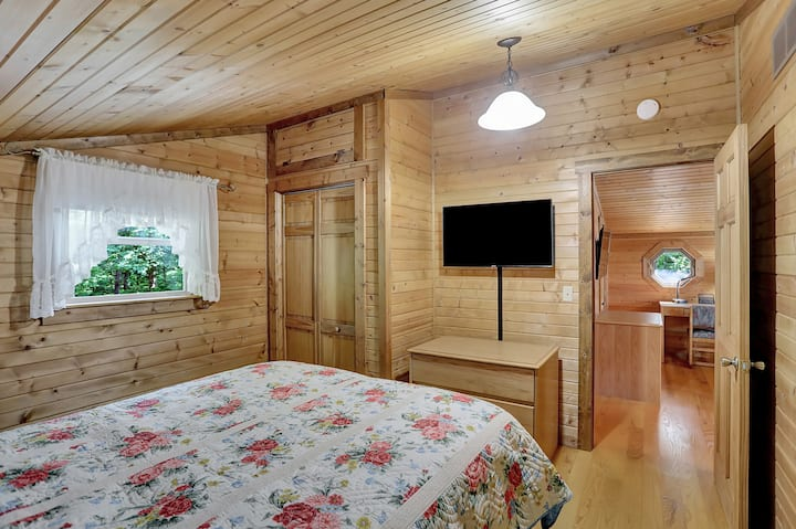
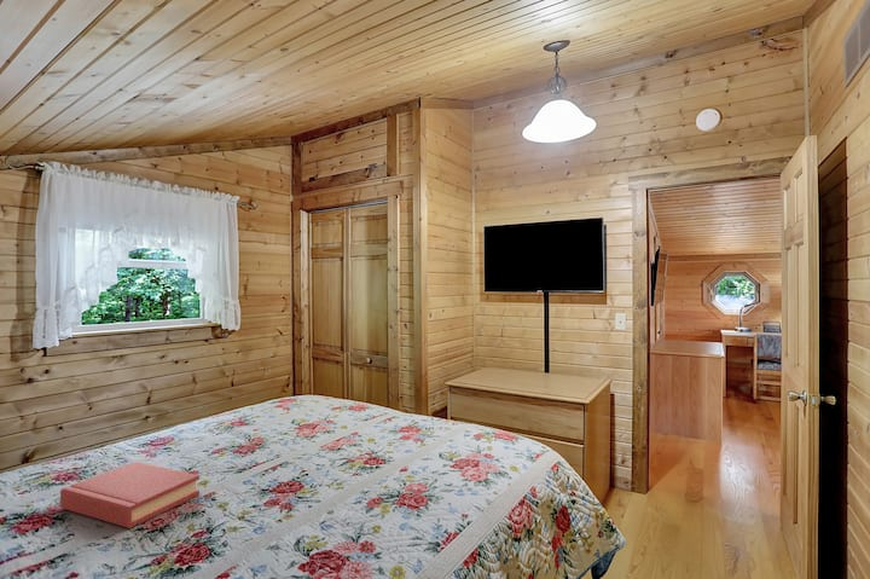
+ hardback book [59,461,201,529]
